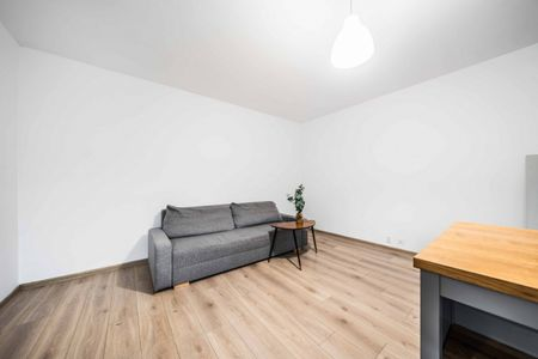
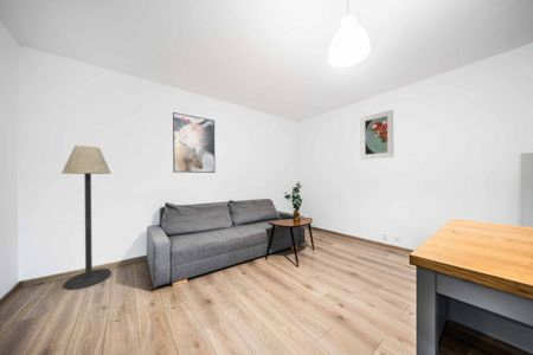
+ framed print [172,111,216,174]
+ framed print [359,109,394,161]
+ floor lamp [60,144,113,291]
